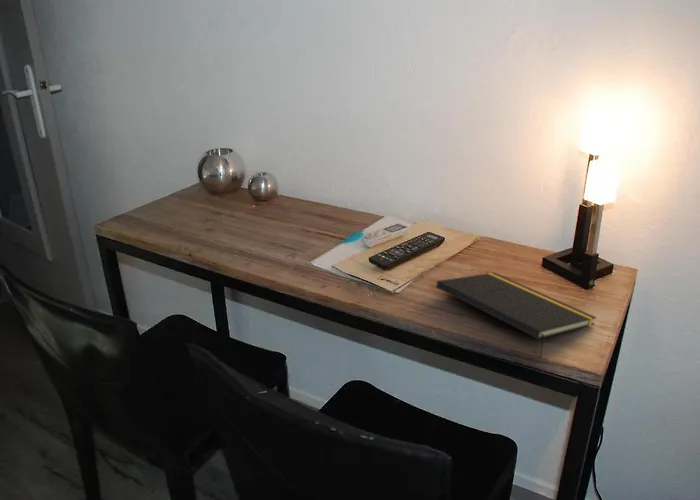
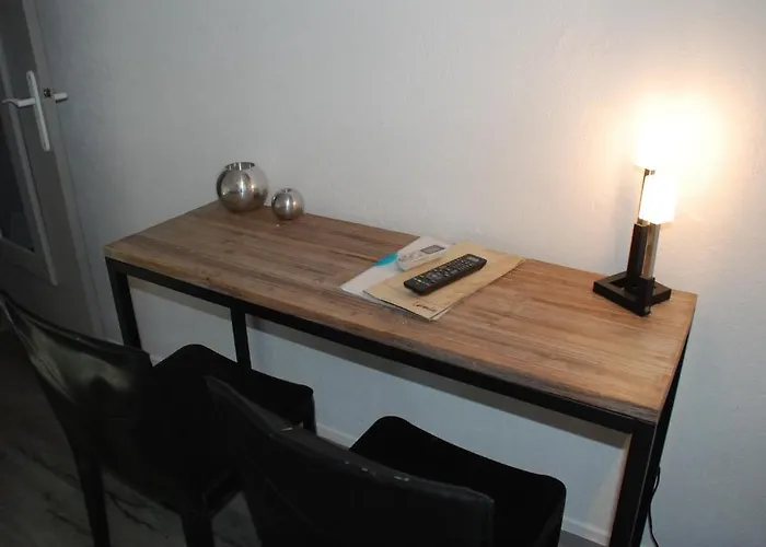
- notepad [435,272,598,359]
